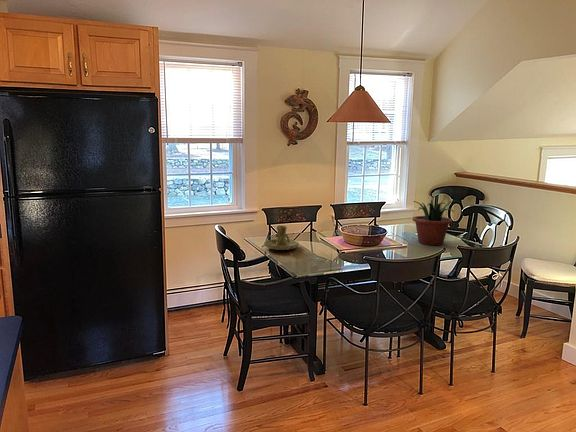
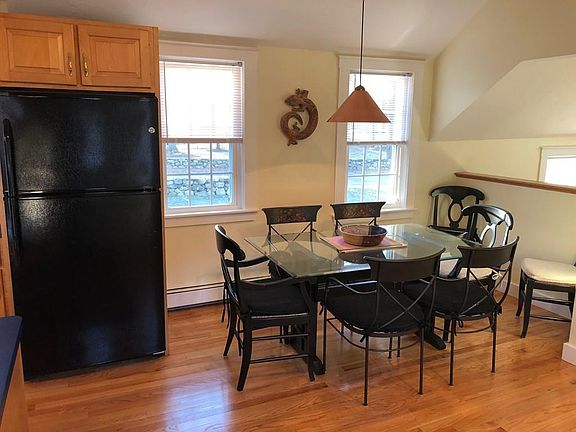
- potted plant [412,199,460,246]
- candle holder [263,225,300,251]
